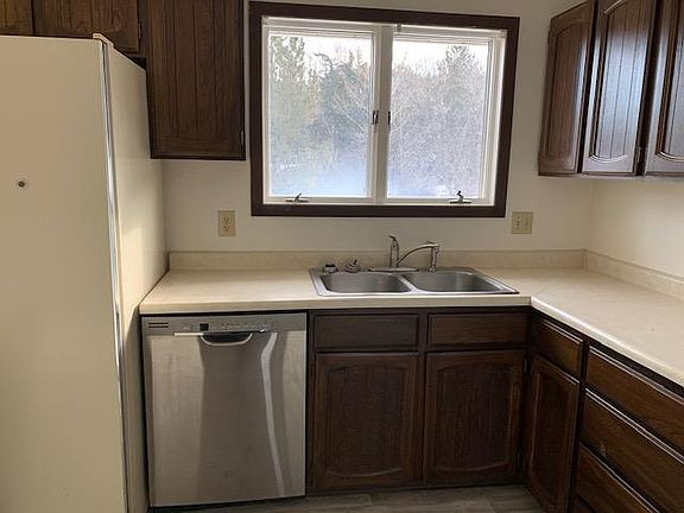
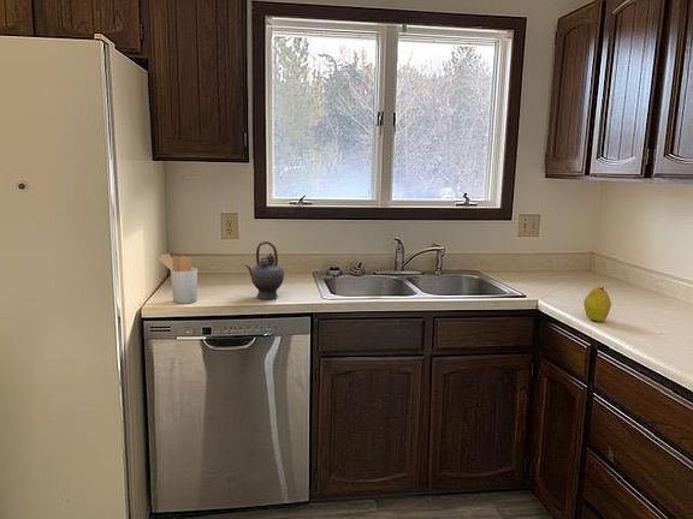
+ fruit [582,286,612,323]
+ teapot [244,240,285,300]
+ utensil holder [155,252,199,305]
